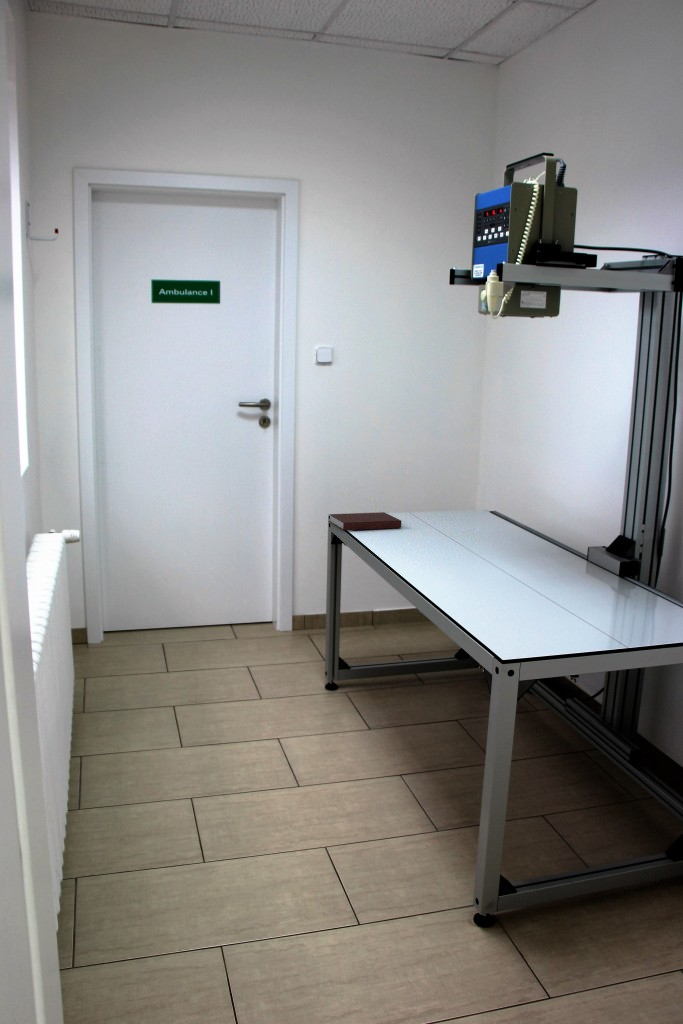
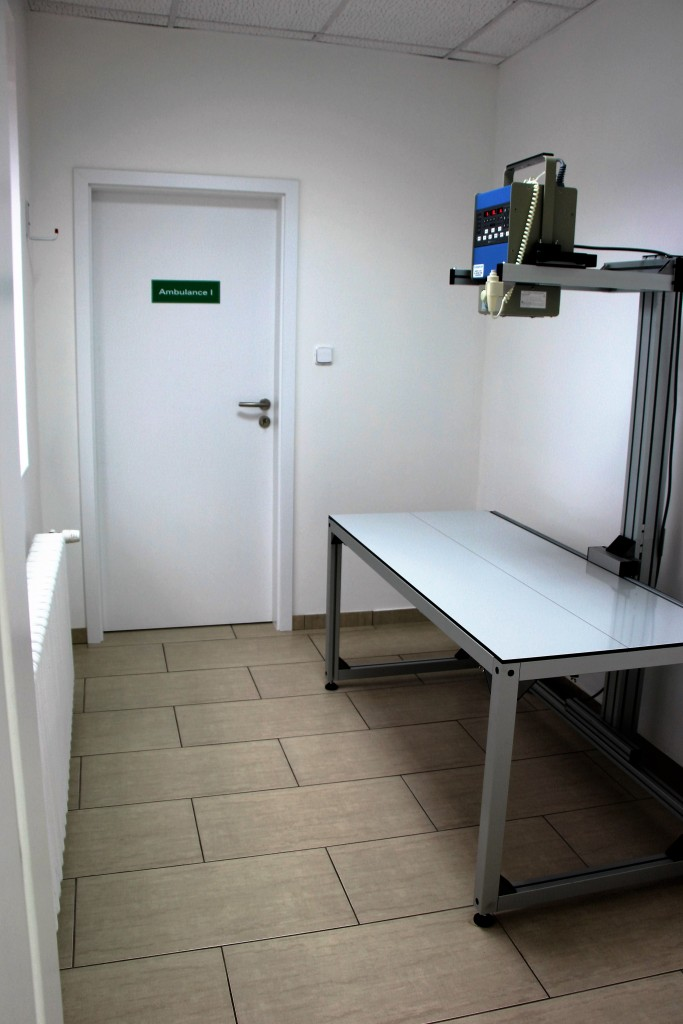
- notebook [328,511,402,531]
